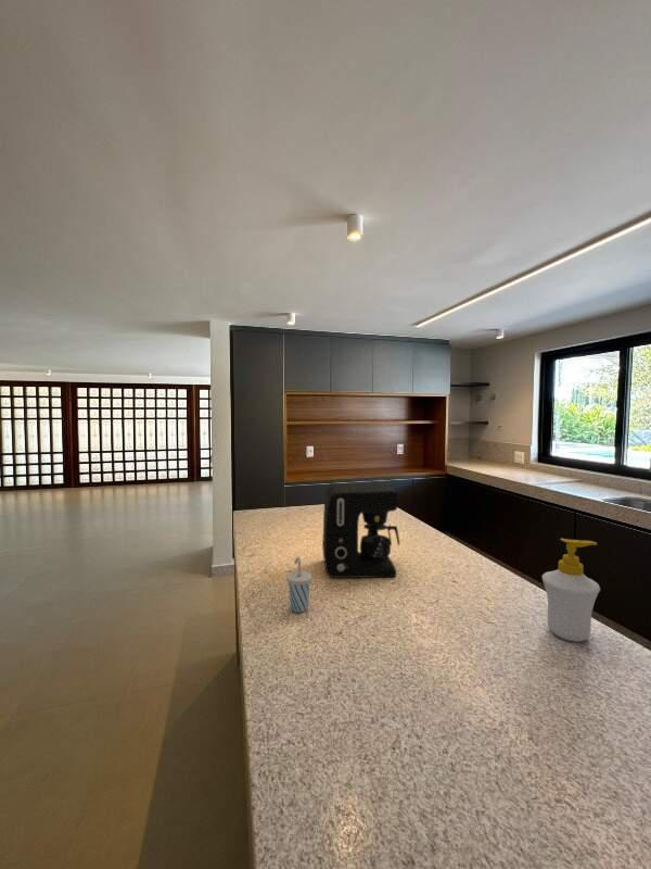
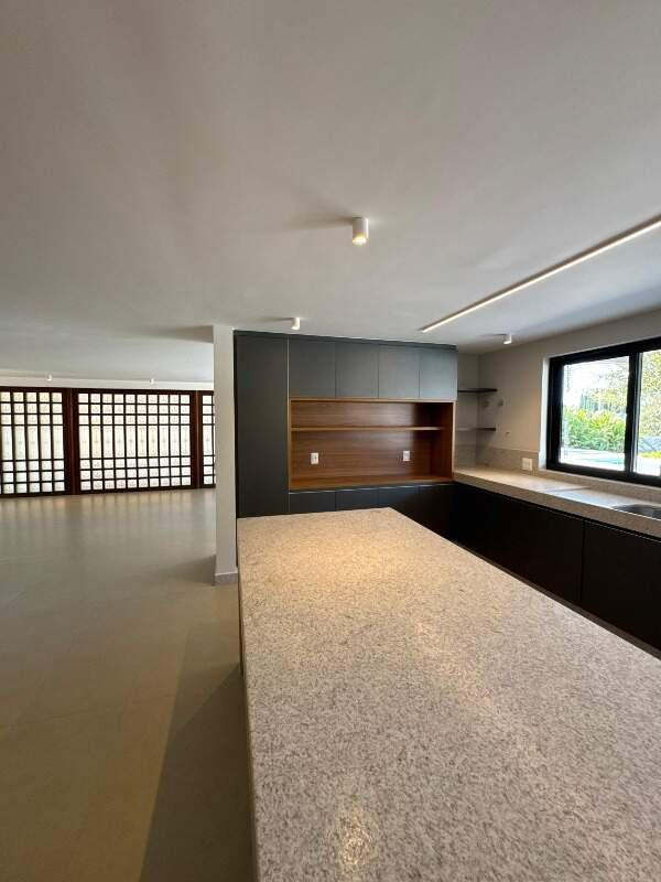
- soap bottle [541,538,601,643]
- cup [285,555,312,614]
- coffee maker [321,481,400,579]
